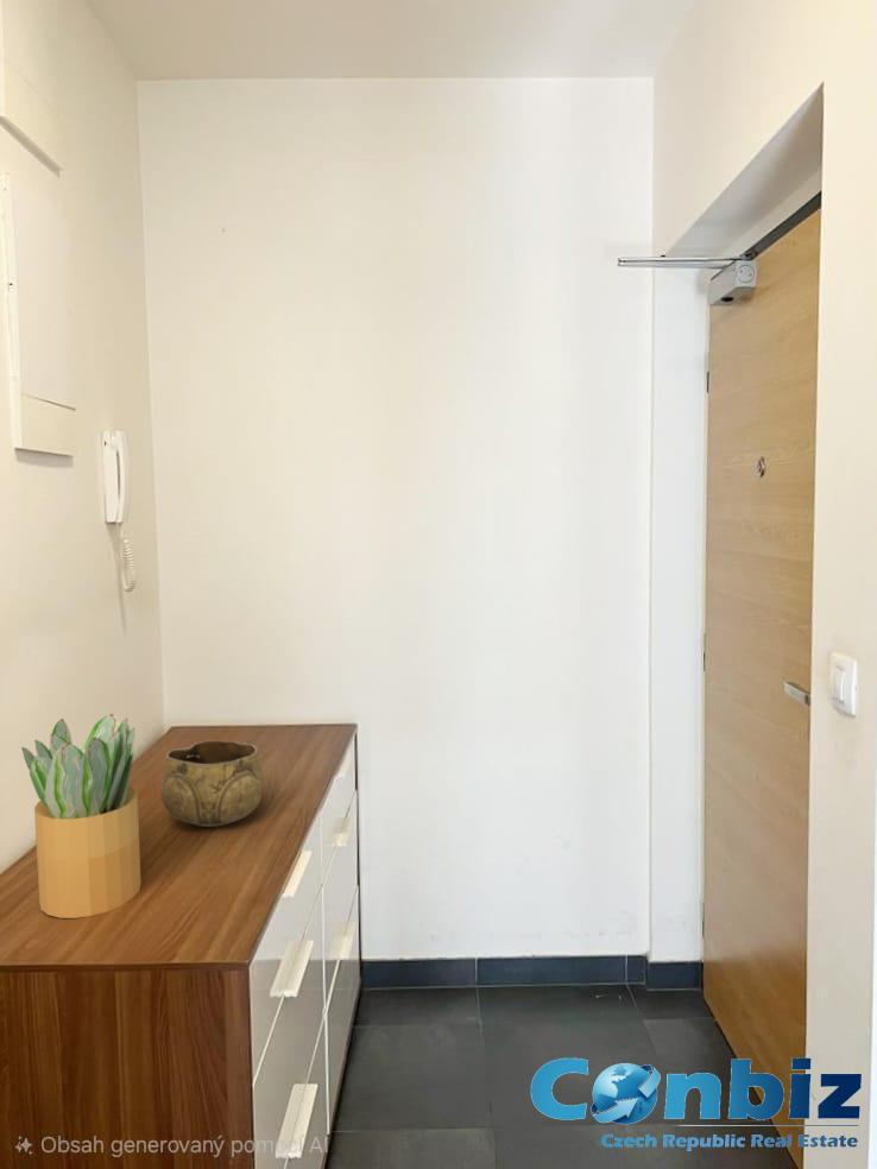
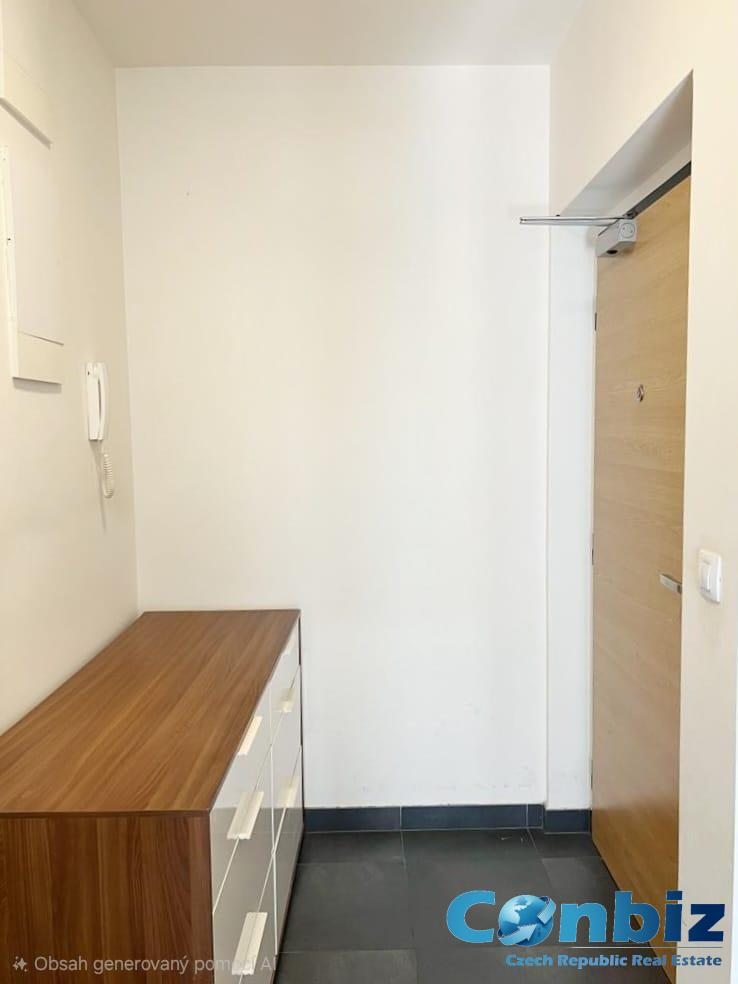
- decorative bowl [160,739,265,828]
- potted plant [20,713,143,920]
